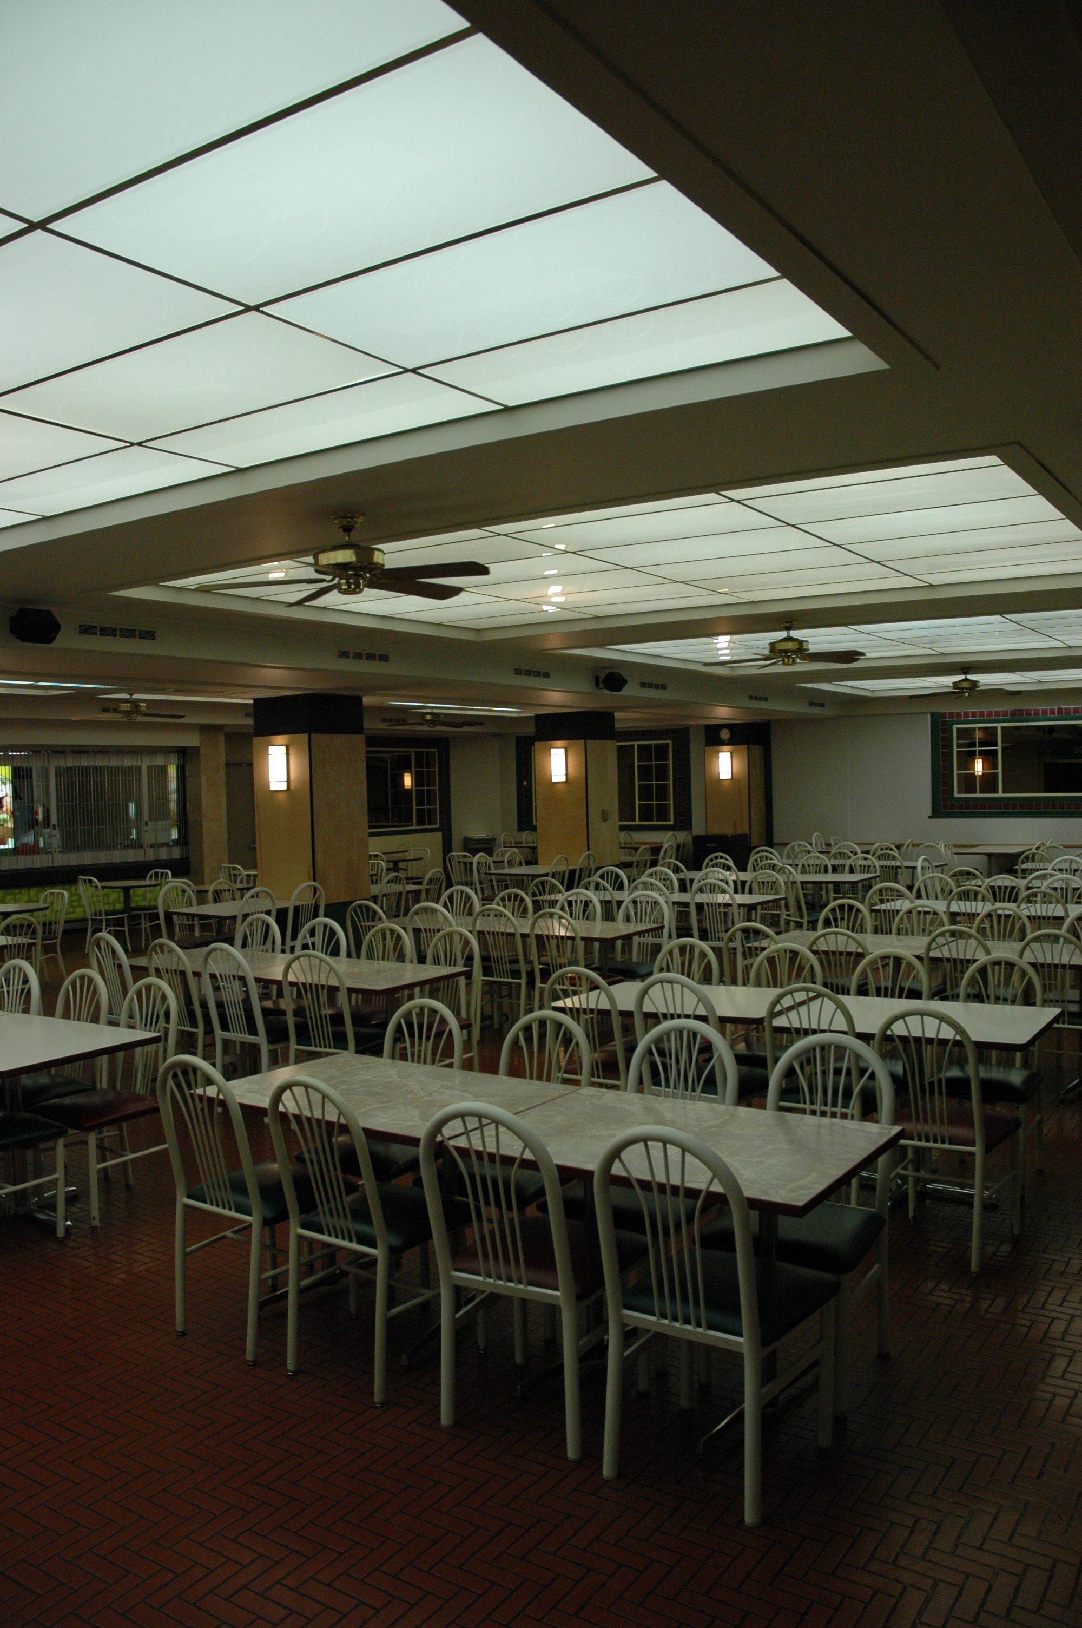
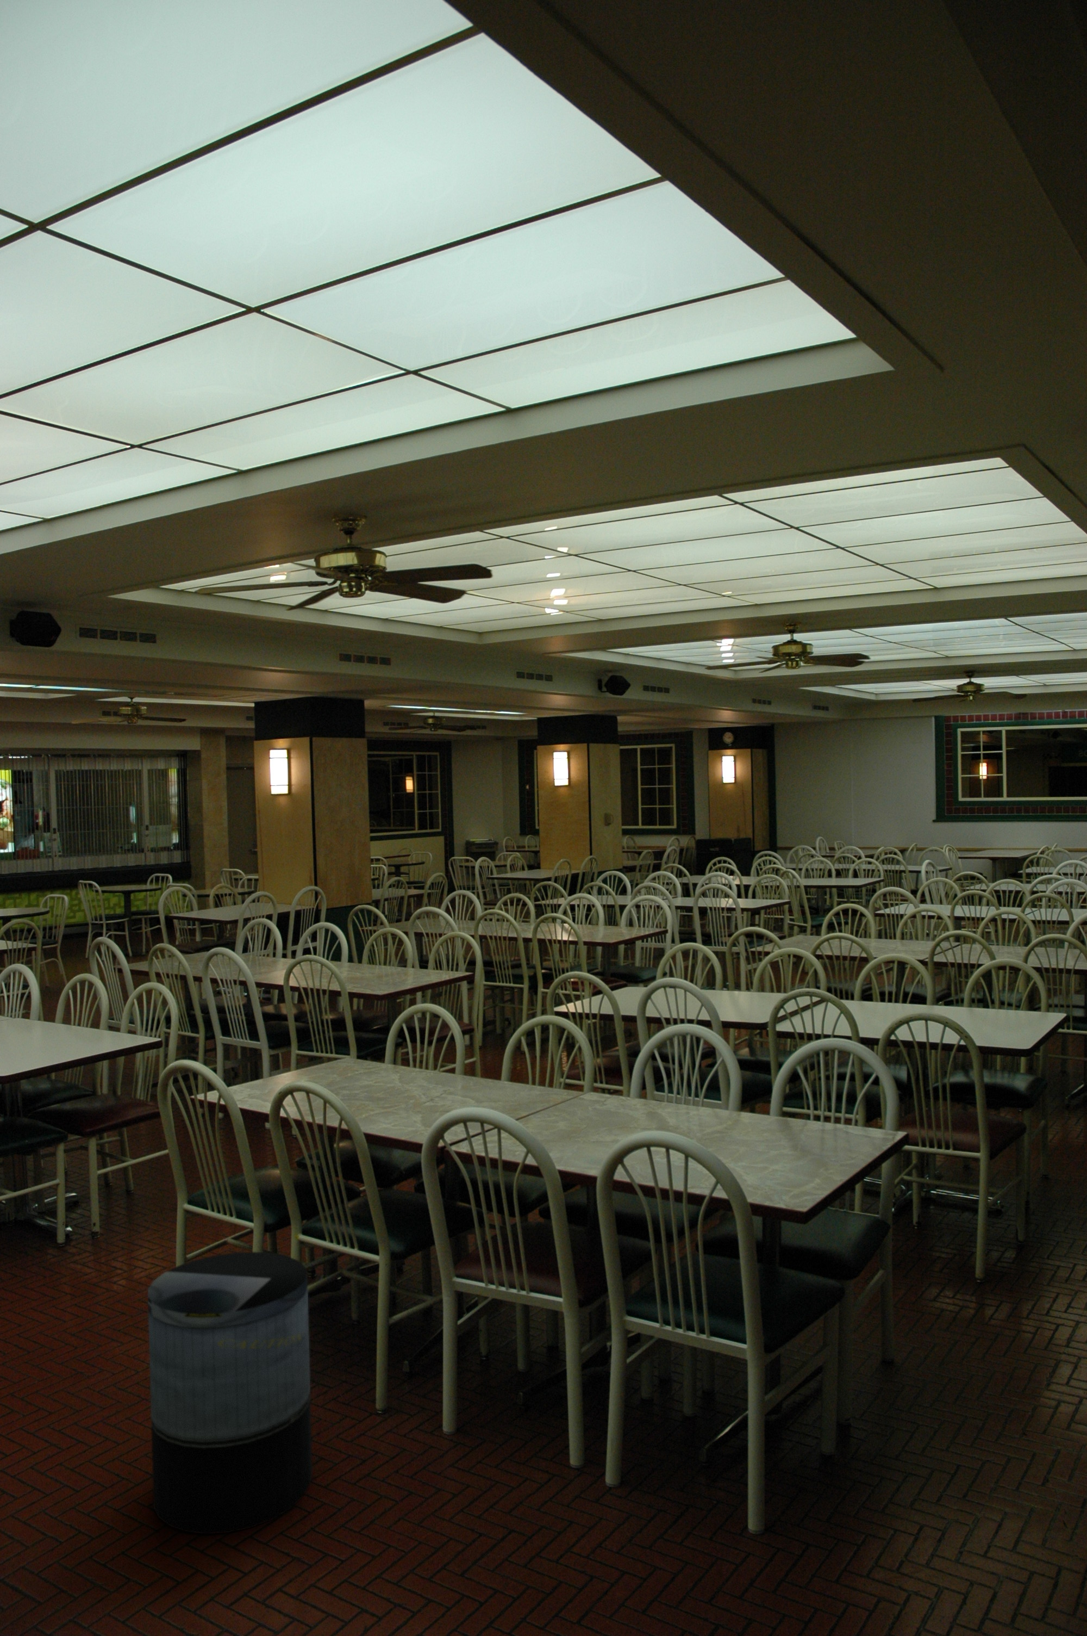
+ trash can [147,1251,313,1535]
